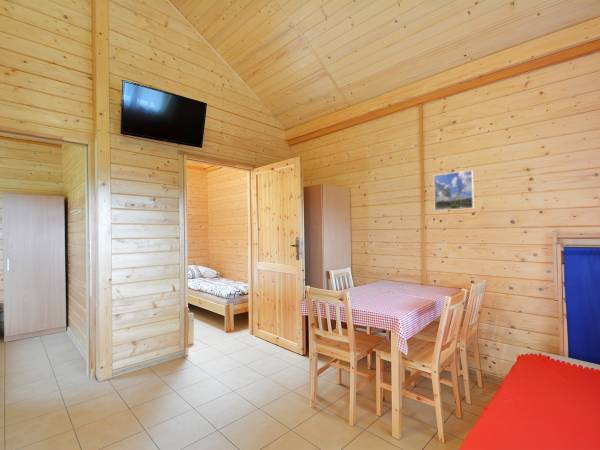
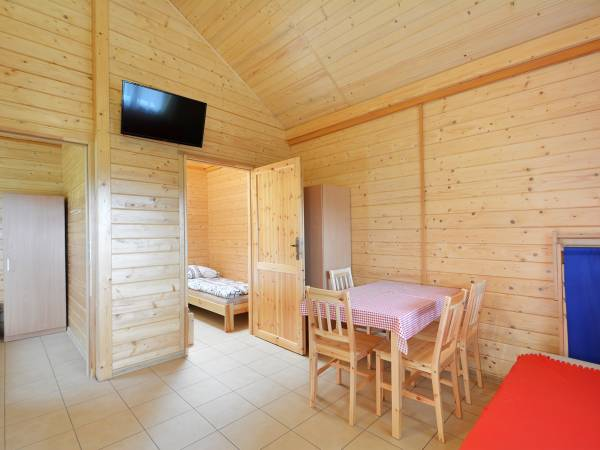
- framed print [433,169,475,212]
